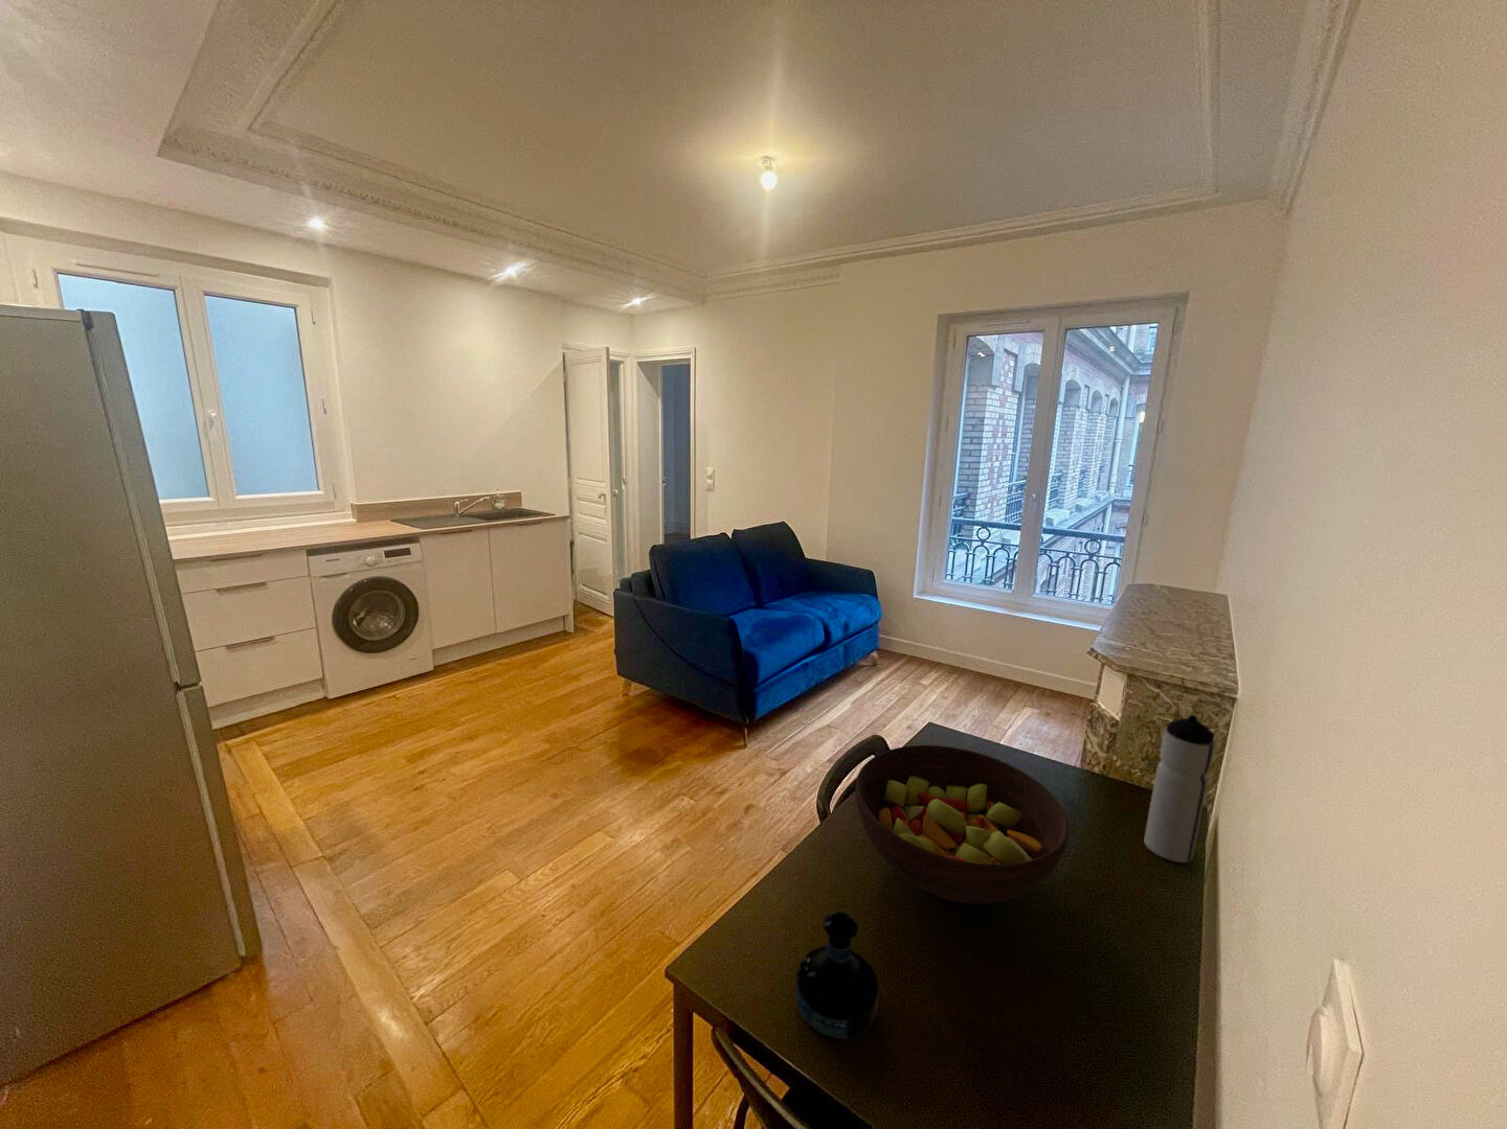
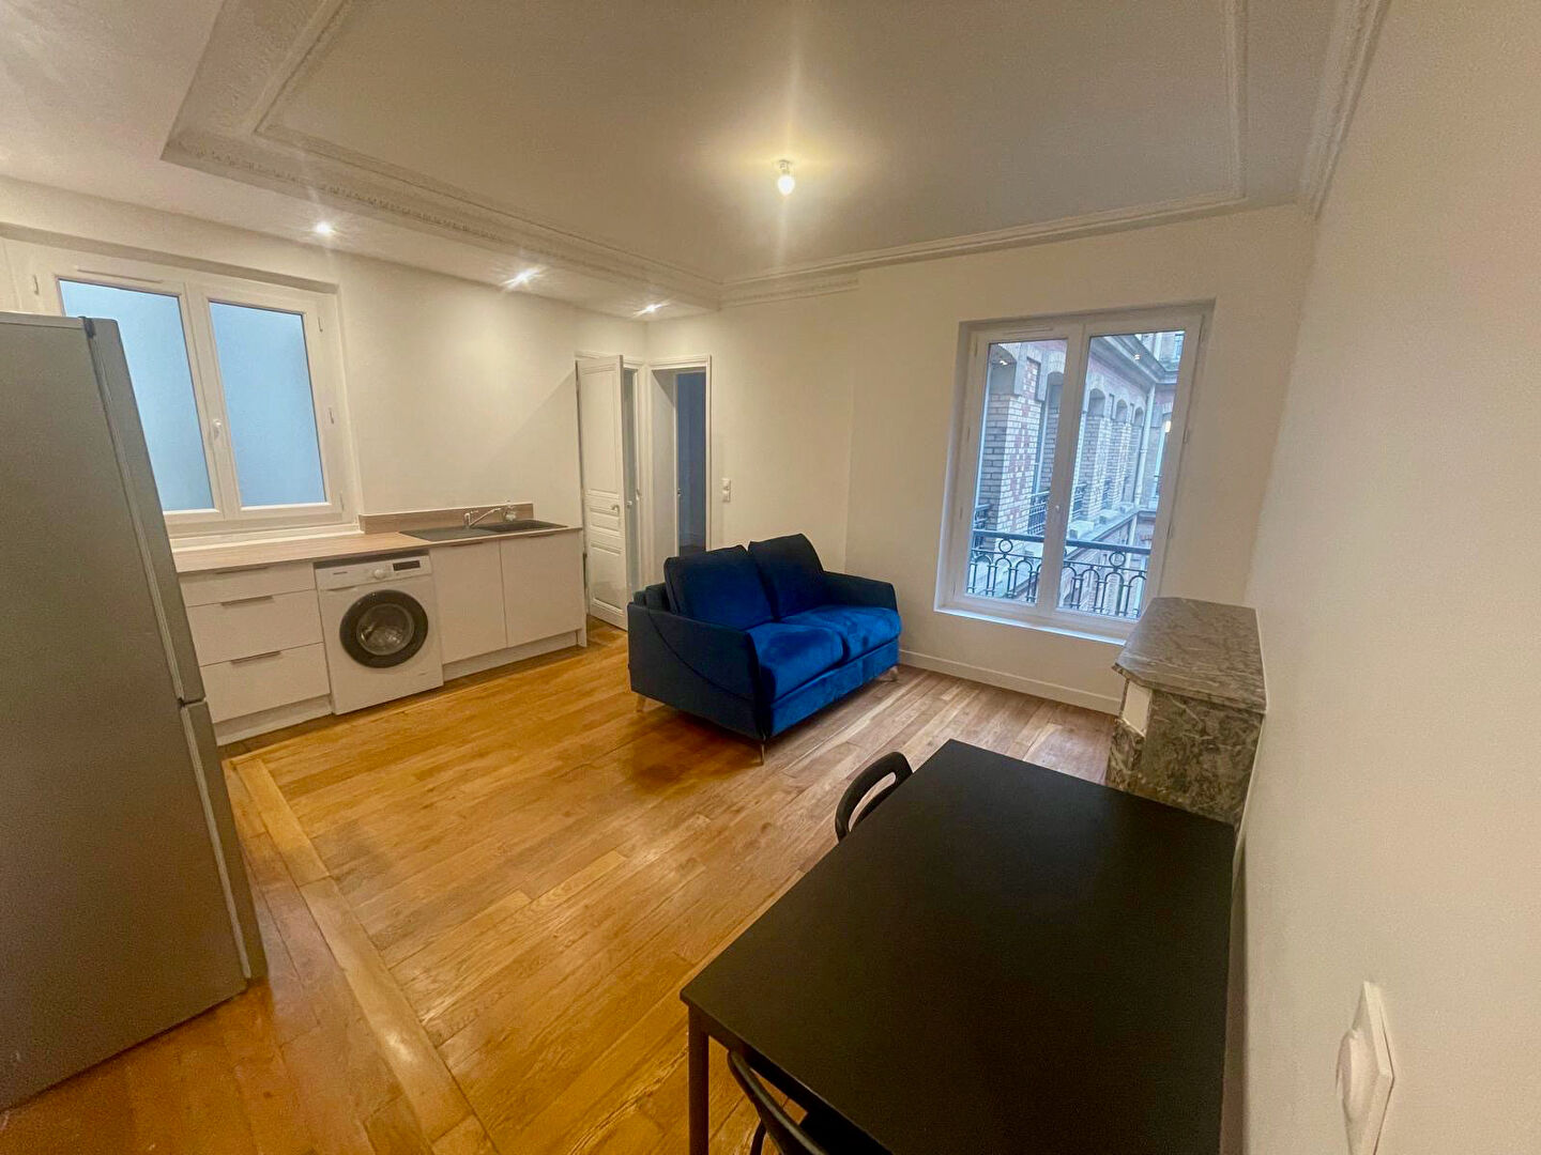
- fruit bowl [854,745,1070,905]
- water bottle [1143,714,1217,863]
- tequila bottle [794,911,880,1042]
